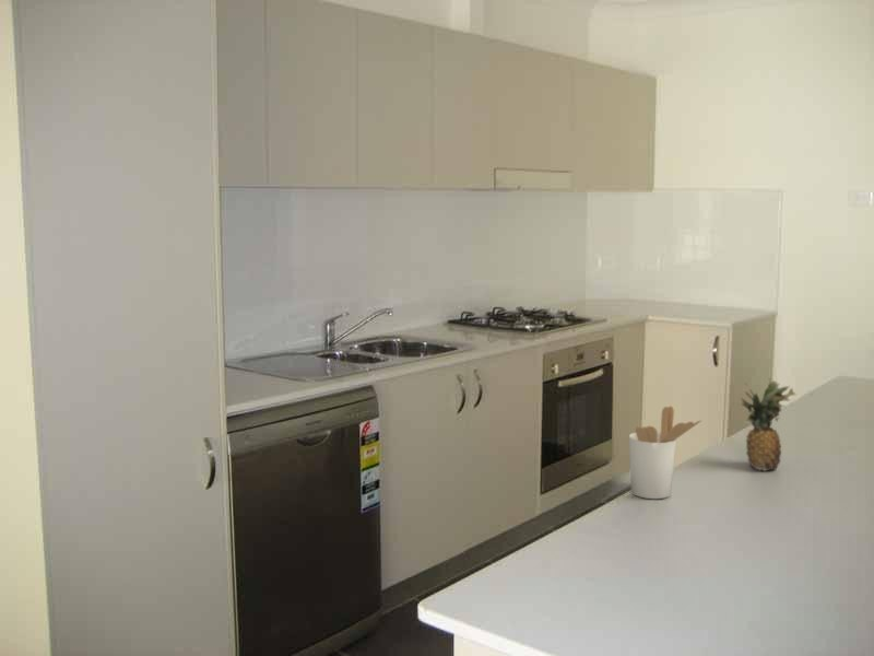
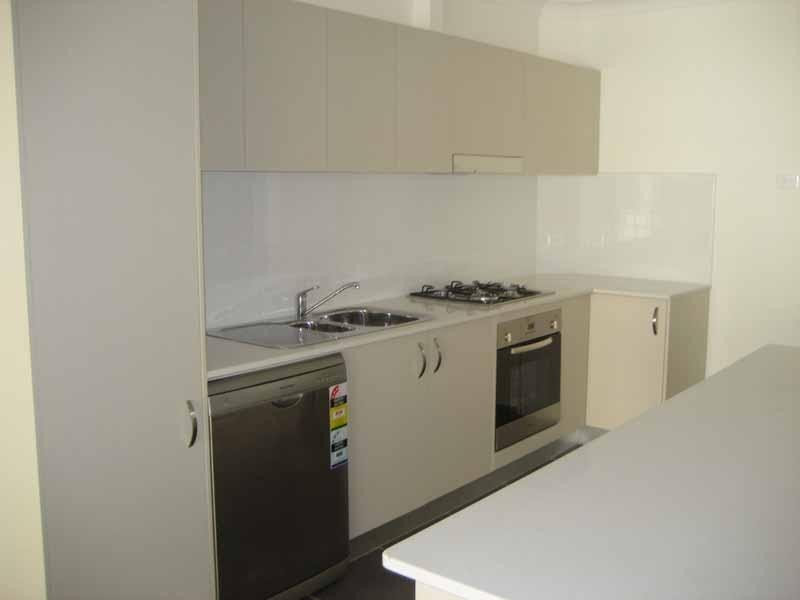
- utensil holder [628,406,702,500]
- fruit [740,377,798,472]
